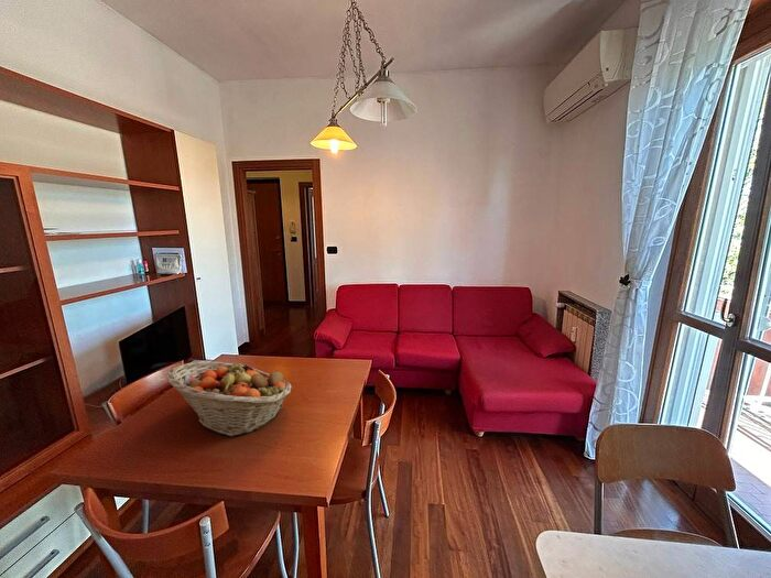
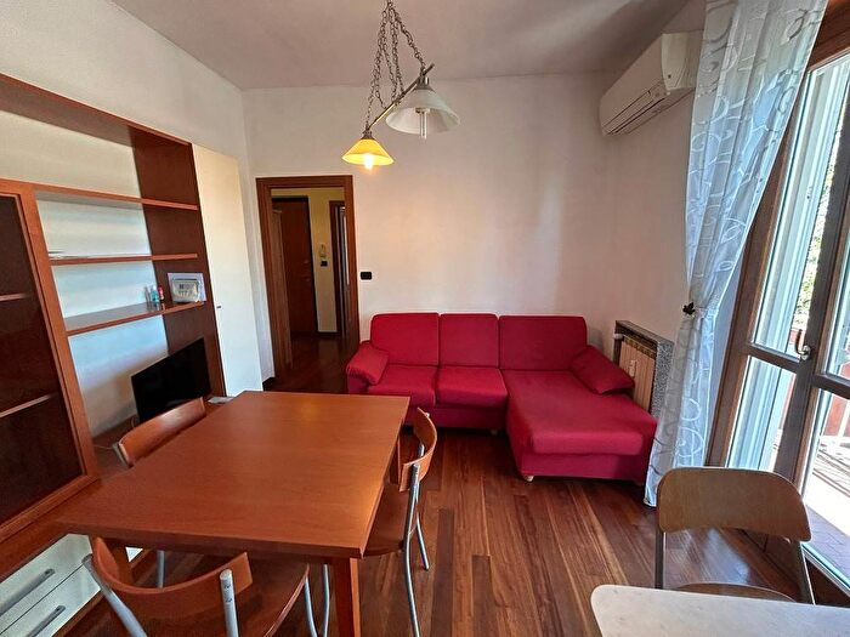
- fruit basket [165,361,293,437]
